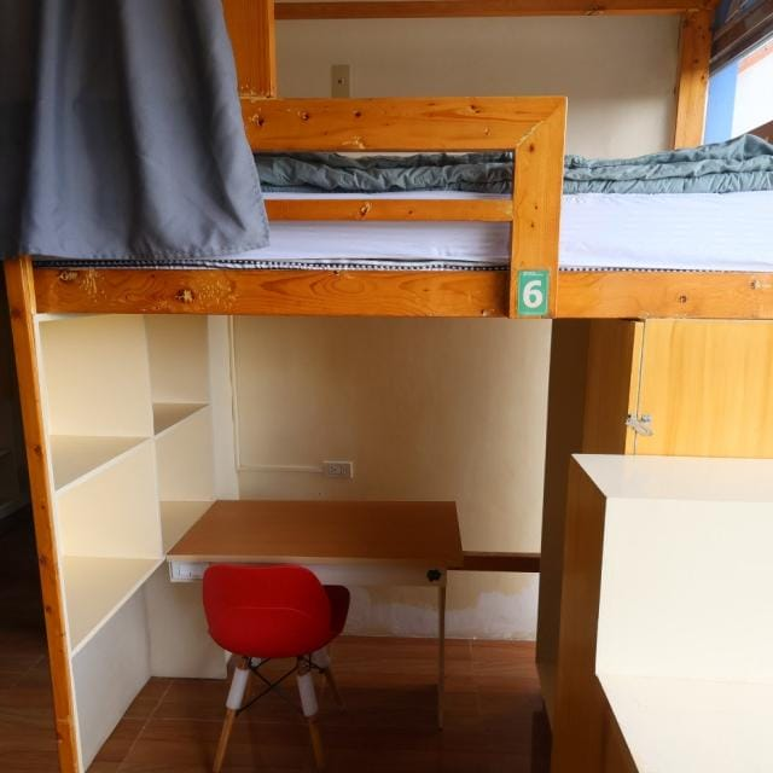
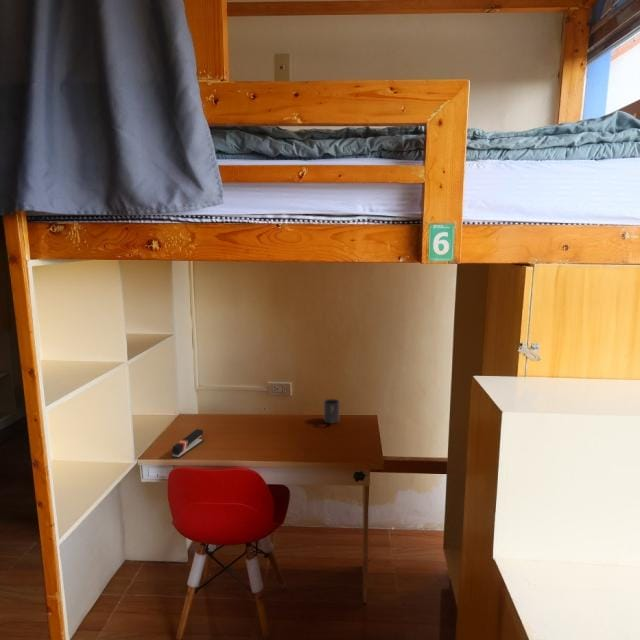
+ mug [323,398,341,424]
+ stapler [171,428,205,459]
